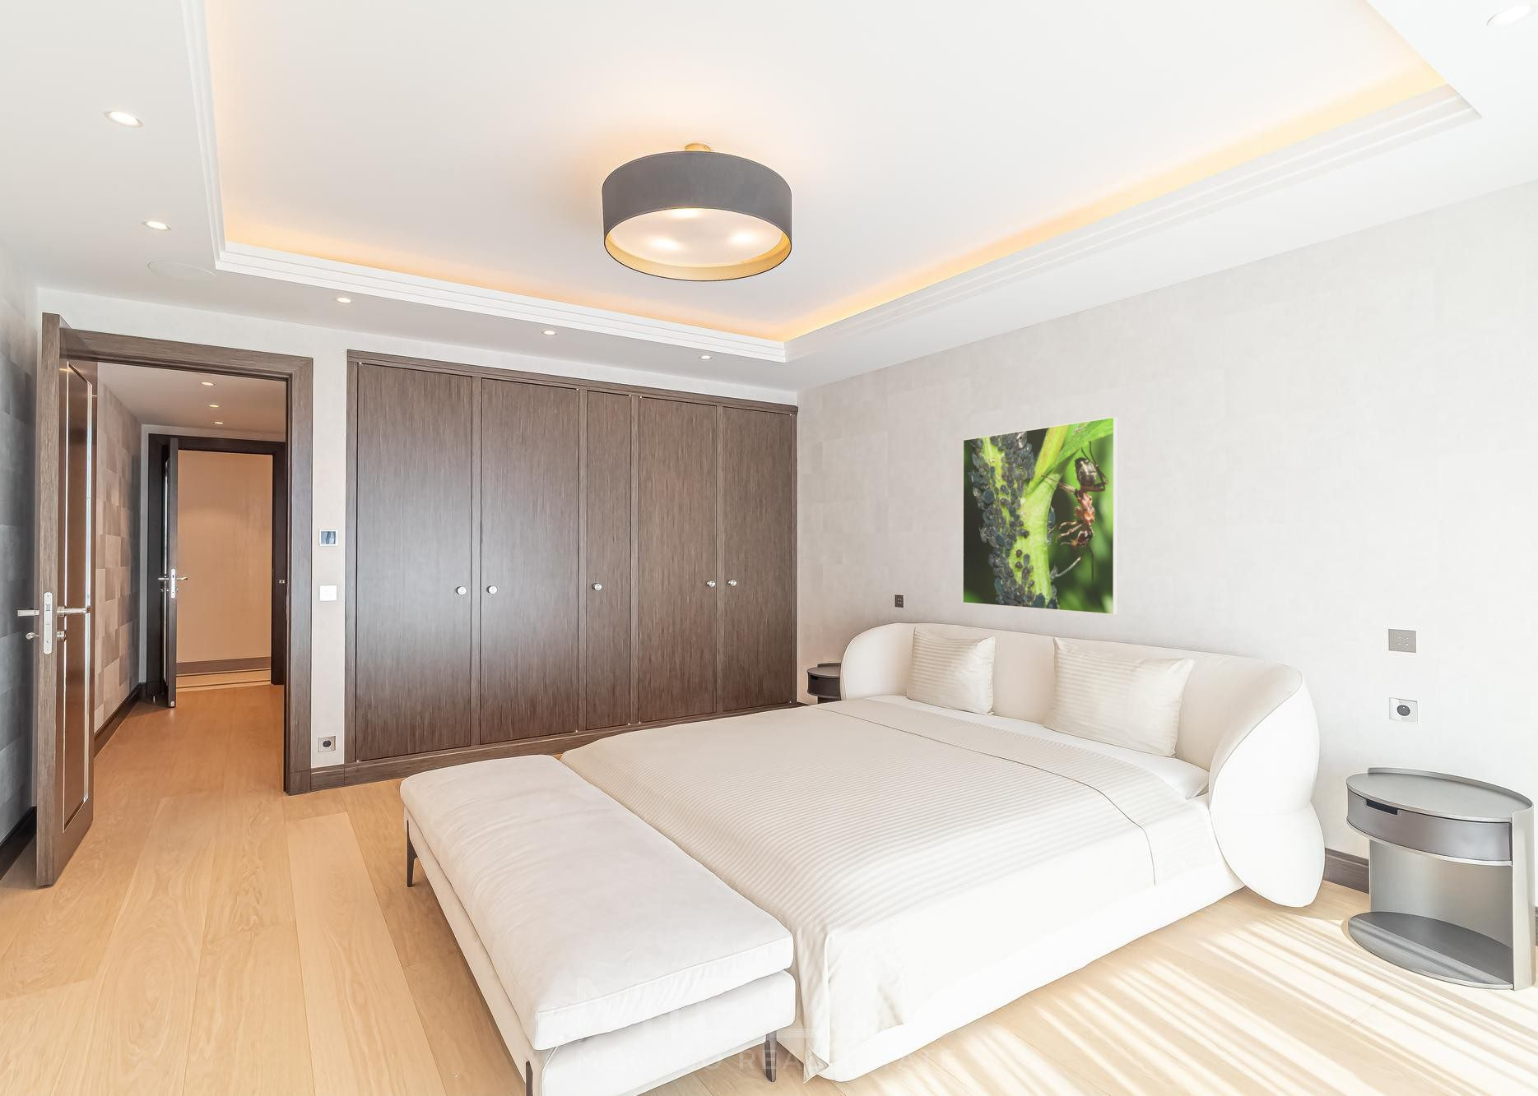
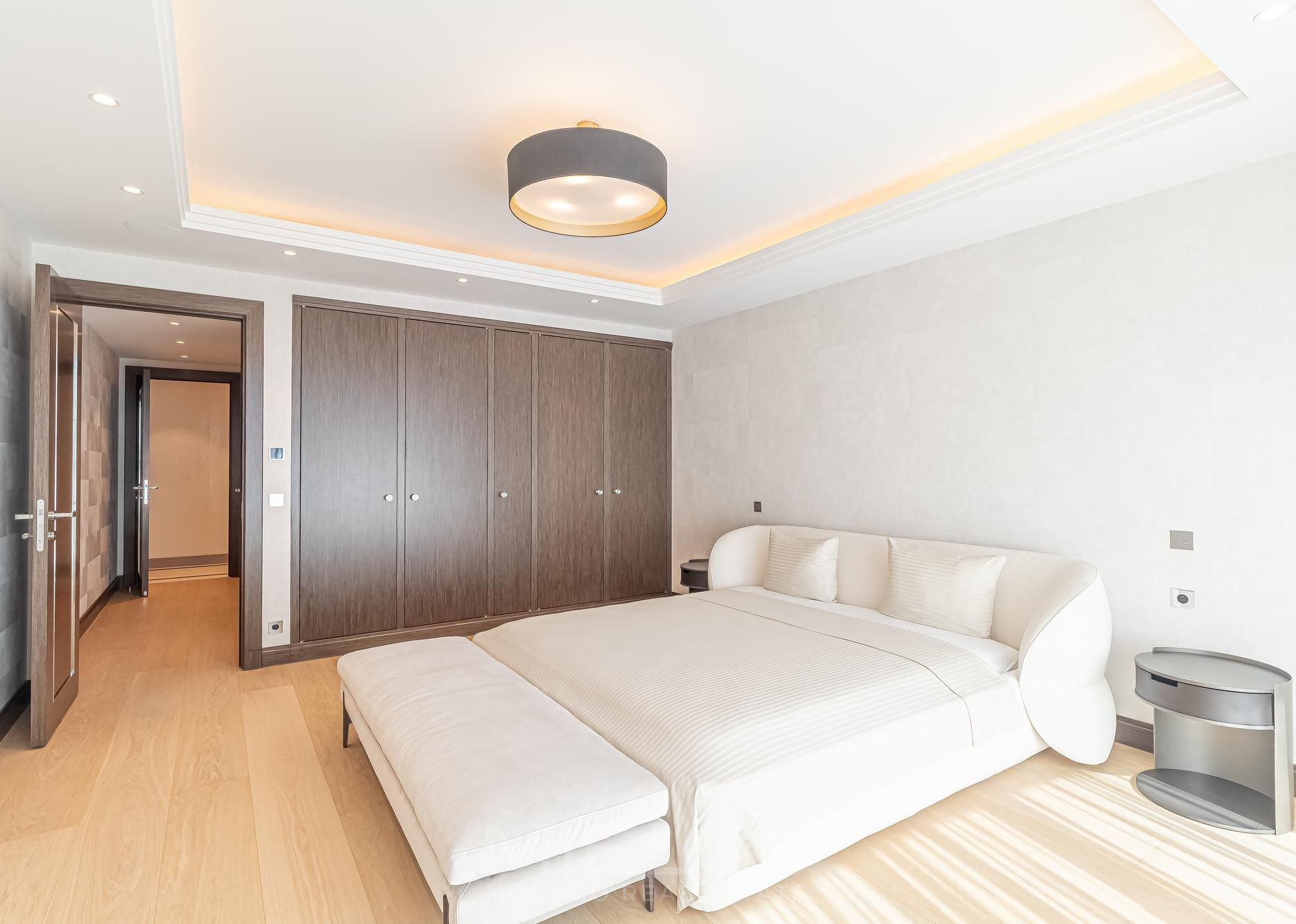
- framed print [962,416,1118,616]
